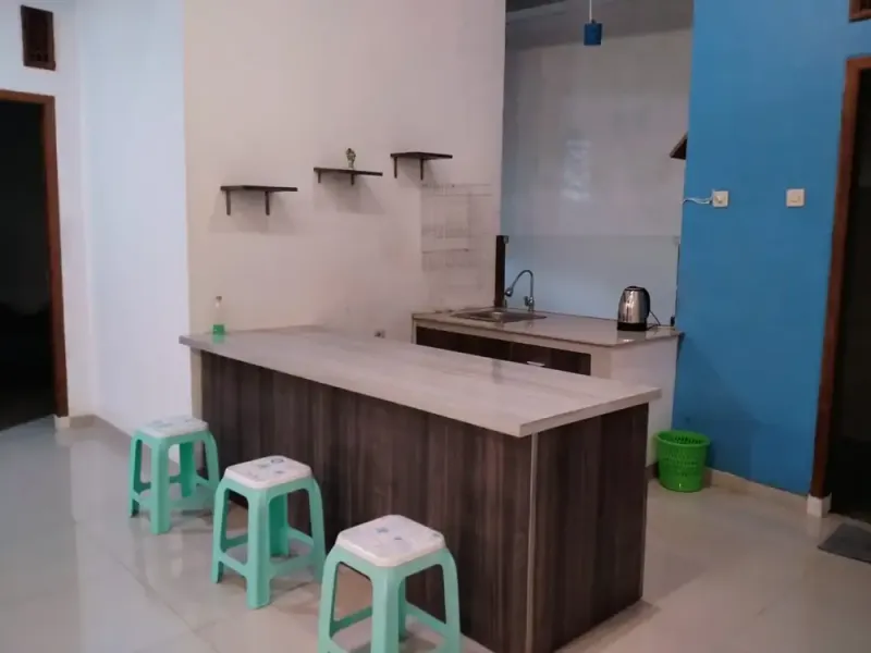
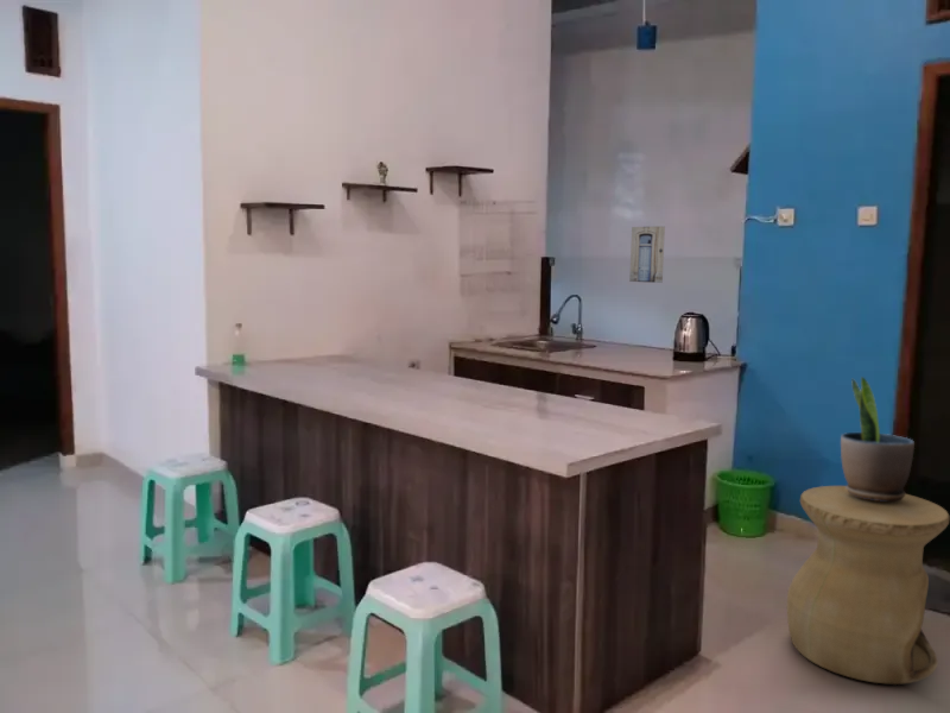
+ wall art [628,226,666,284]
+ potted plant [840,376,916,501]
+ side table [786,485,950,686]
